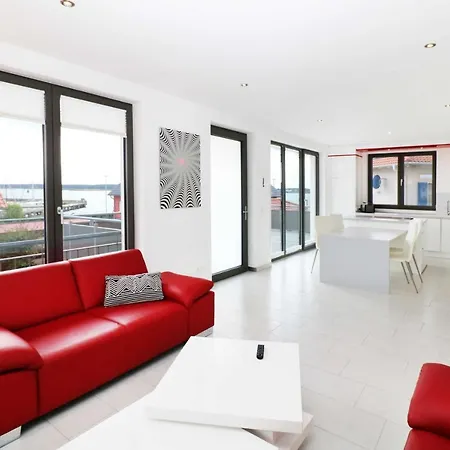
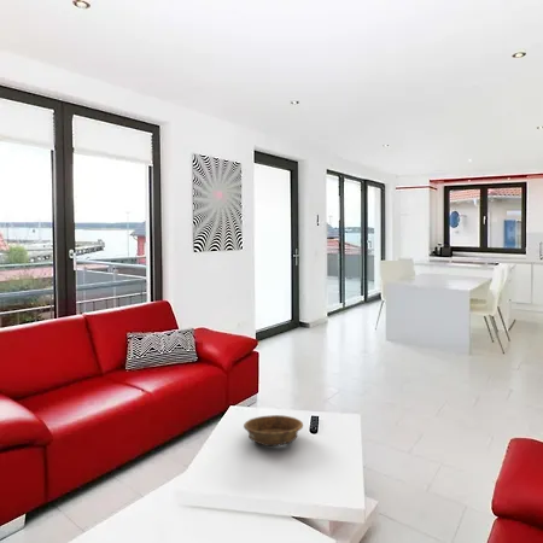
+ decorative bowl [243,414,304,448]
